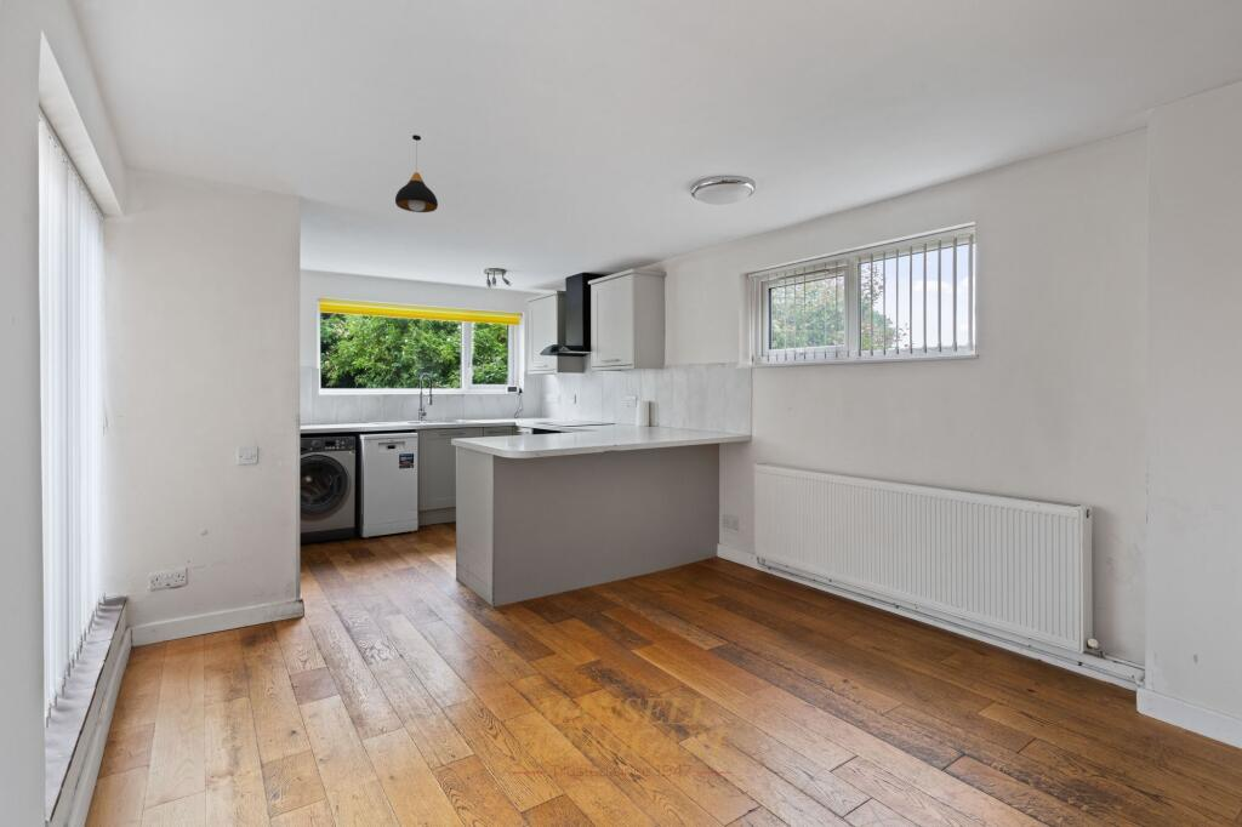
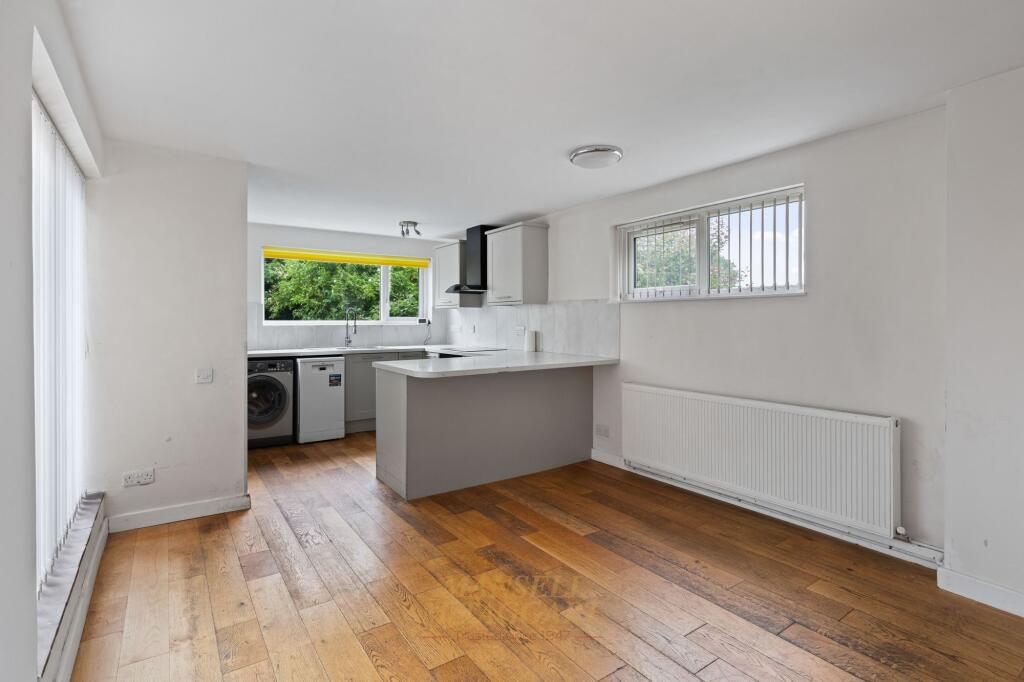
- pendant light [394,133,439,213]
